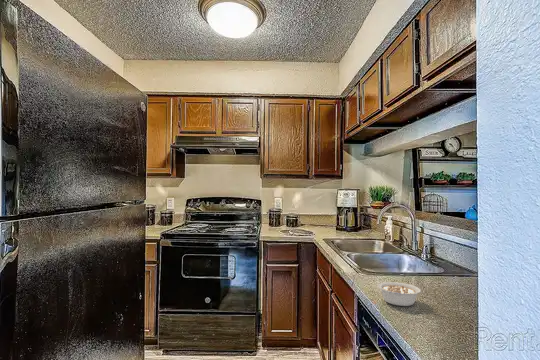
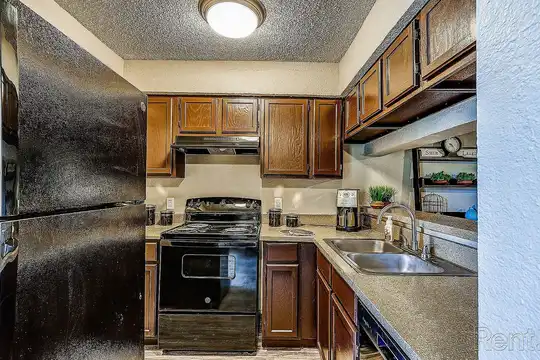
- legume [377,281,423,307]
